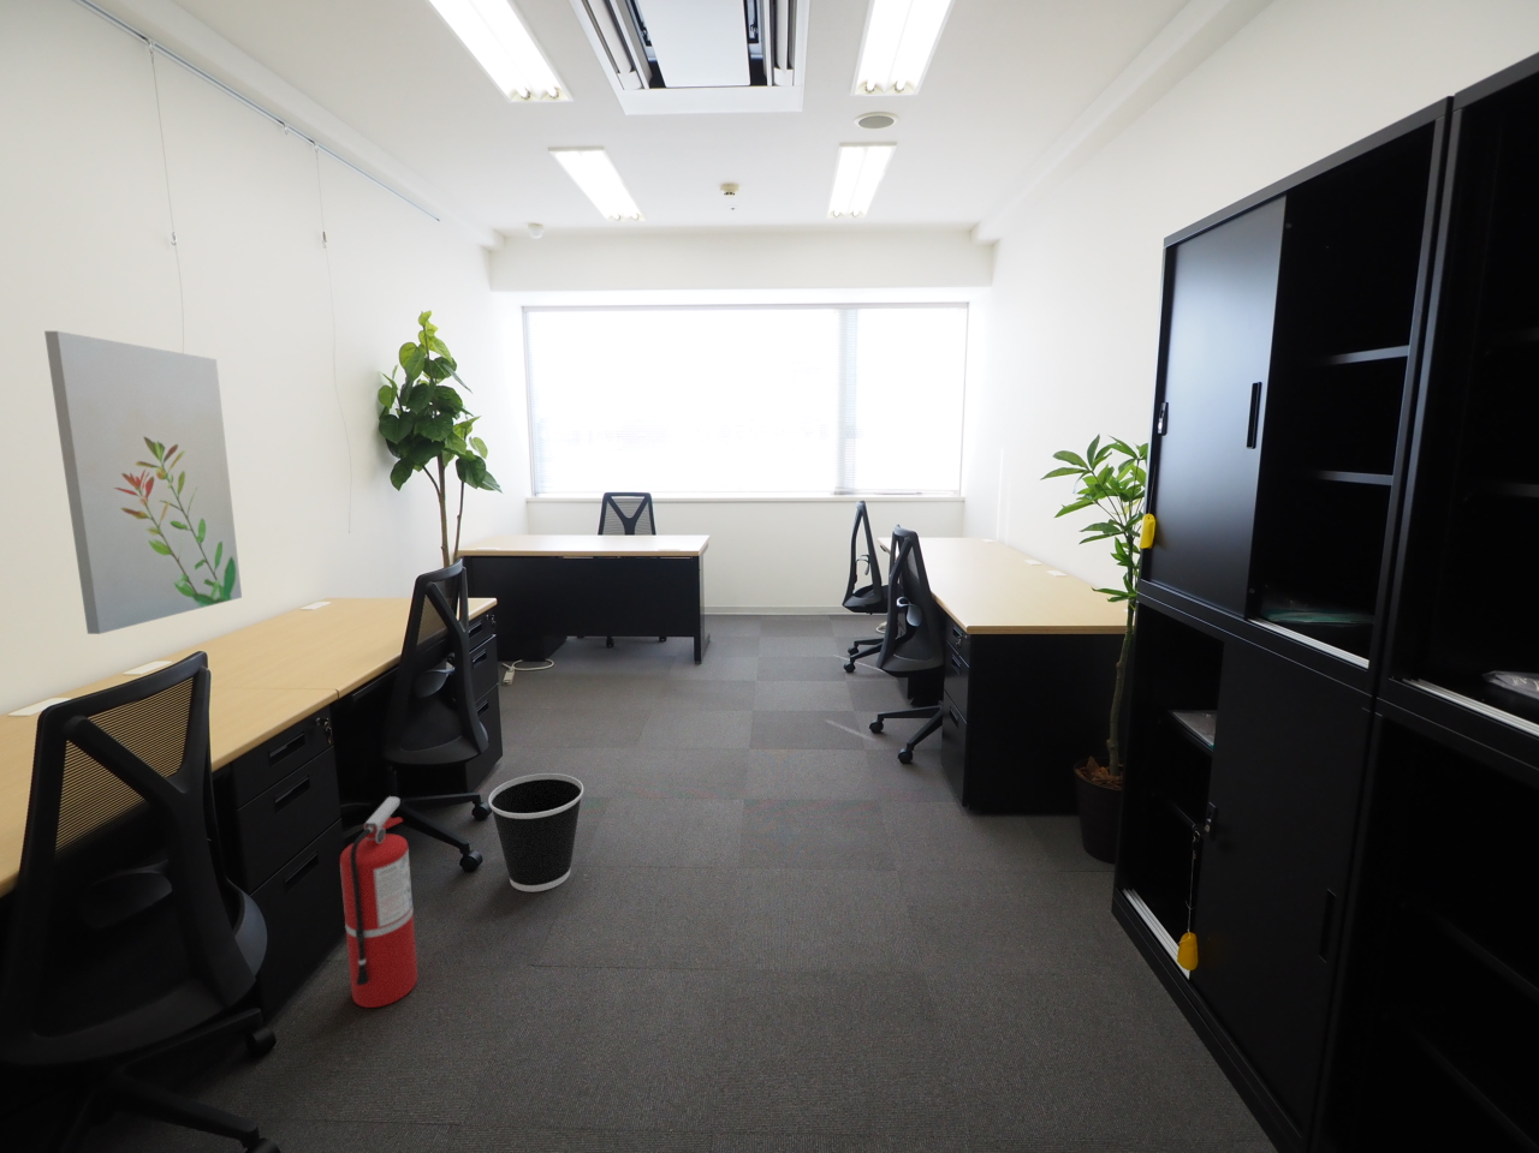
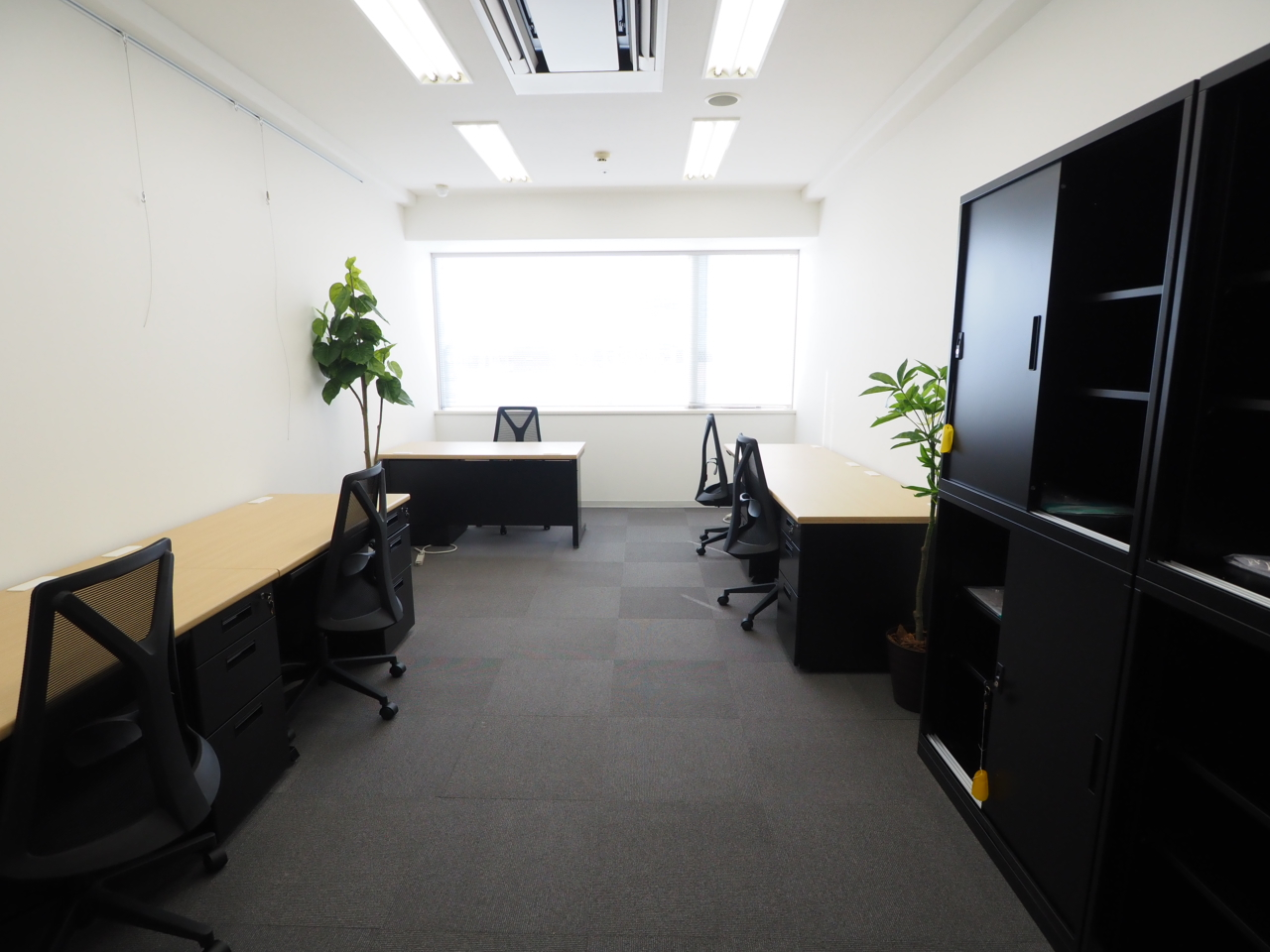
- wastebasket [487,773,584,893]
- fire extinguisher [339,795,418,1009]
- wall art [44,331,242,636]
